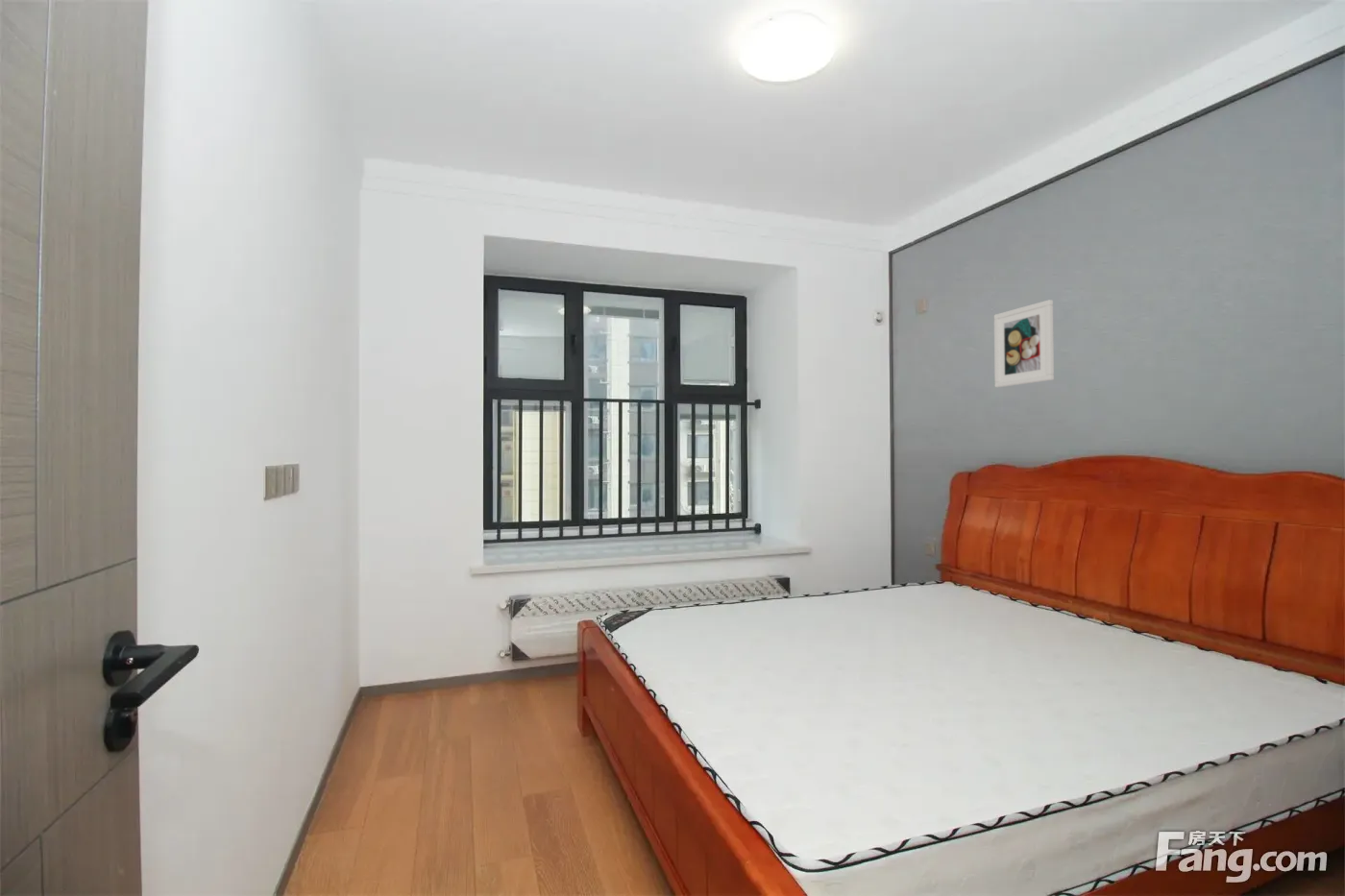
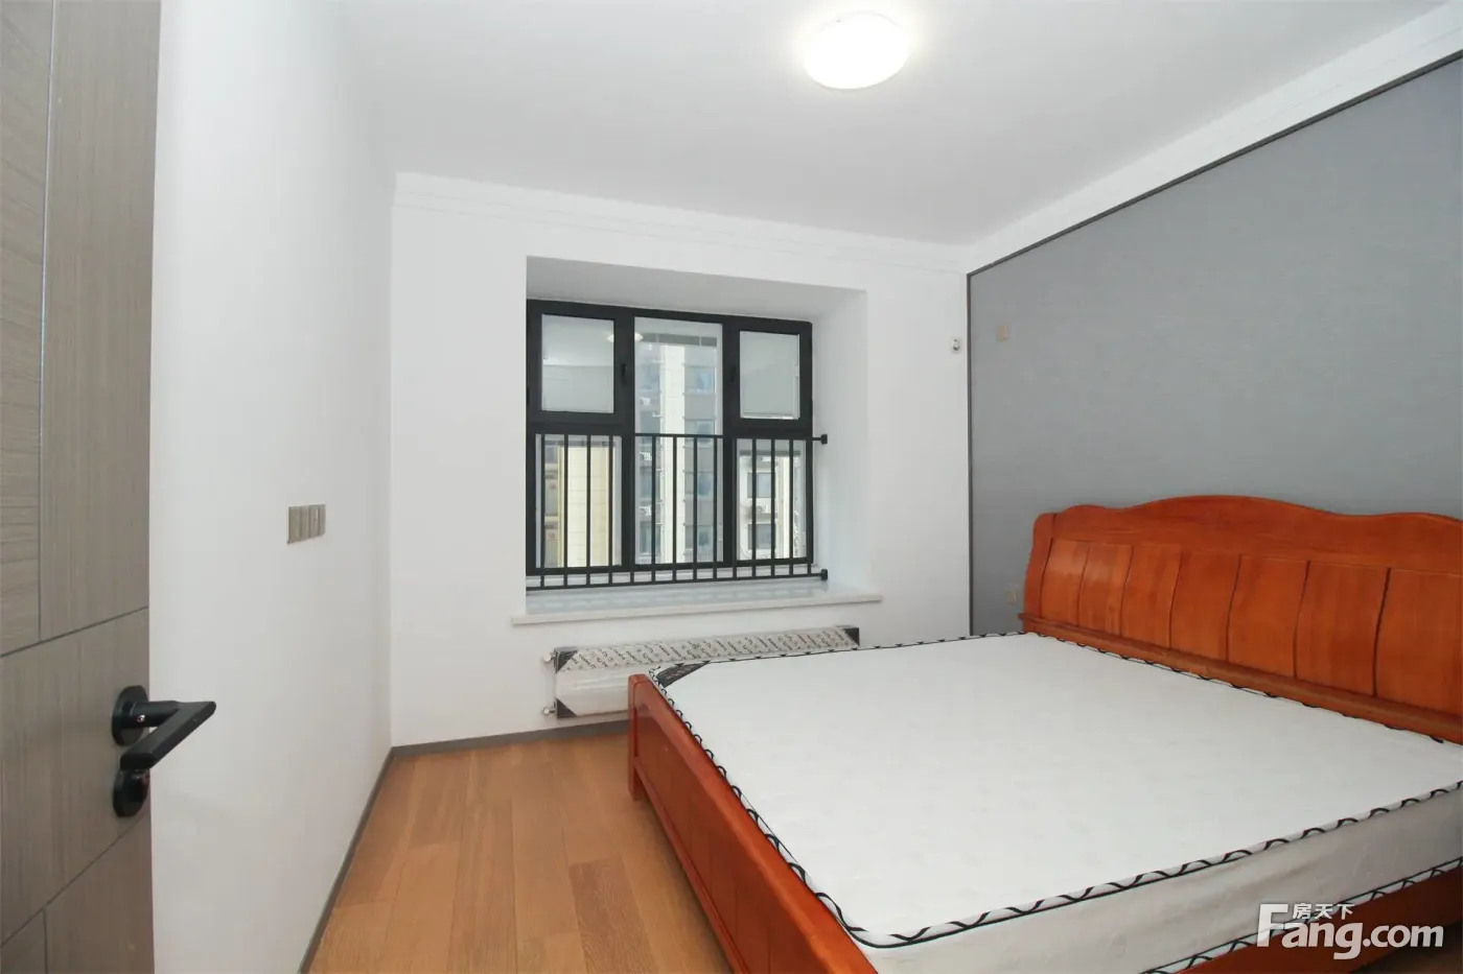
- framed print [993,299,1055,388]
